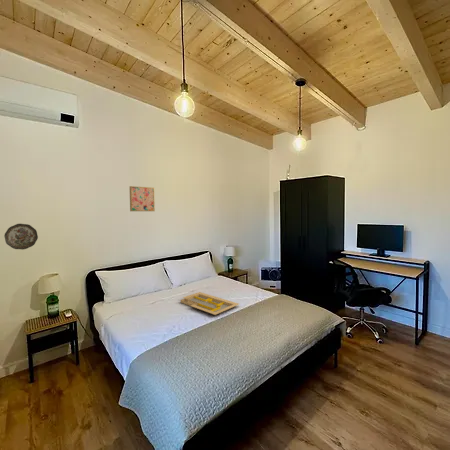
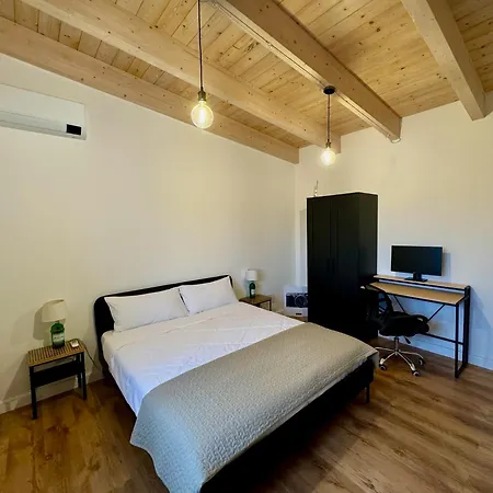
- wall art [128,185,156,212]
- decorative plate [3,223,39,251]
- serving tray [180,291,240,316]
